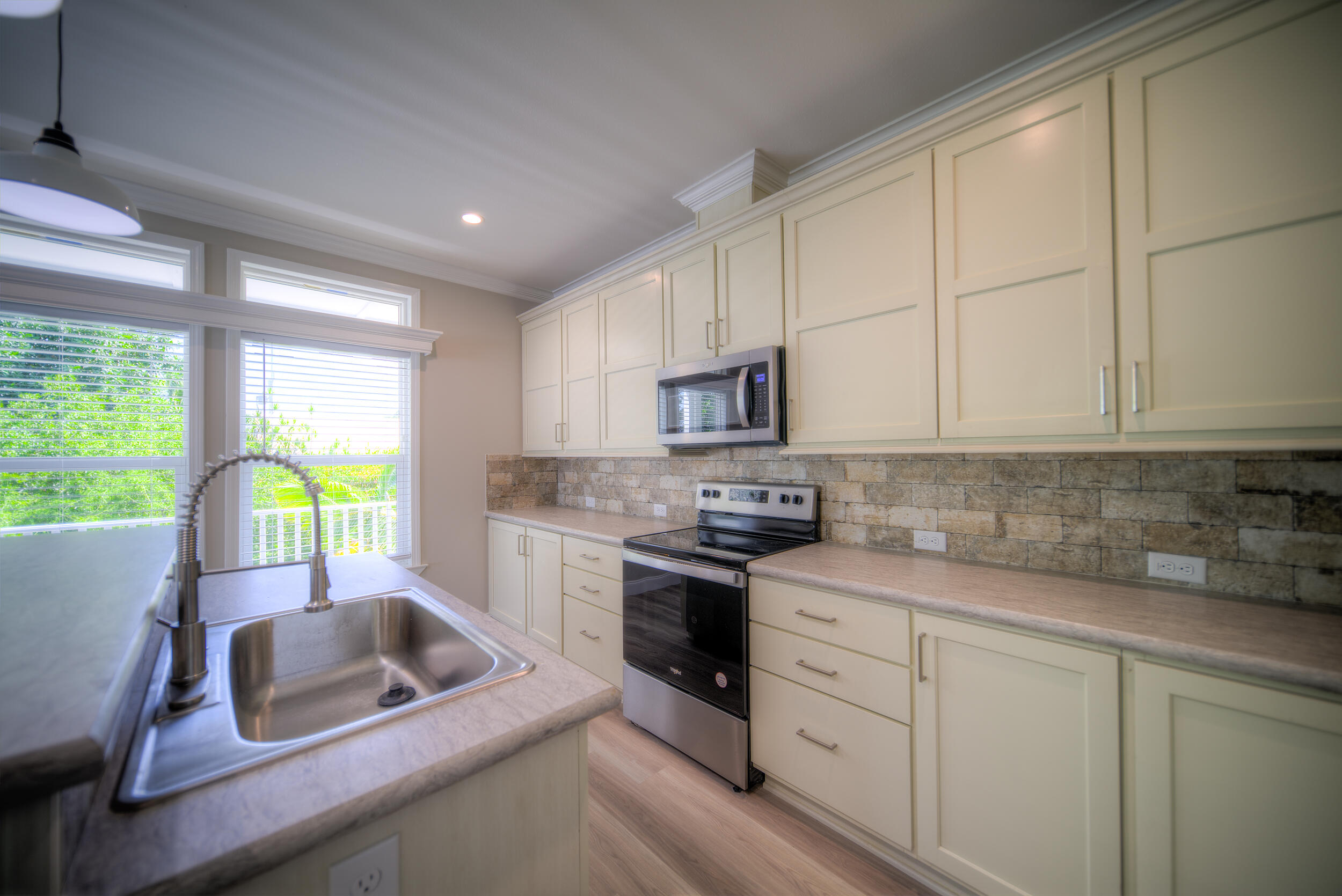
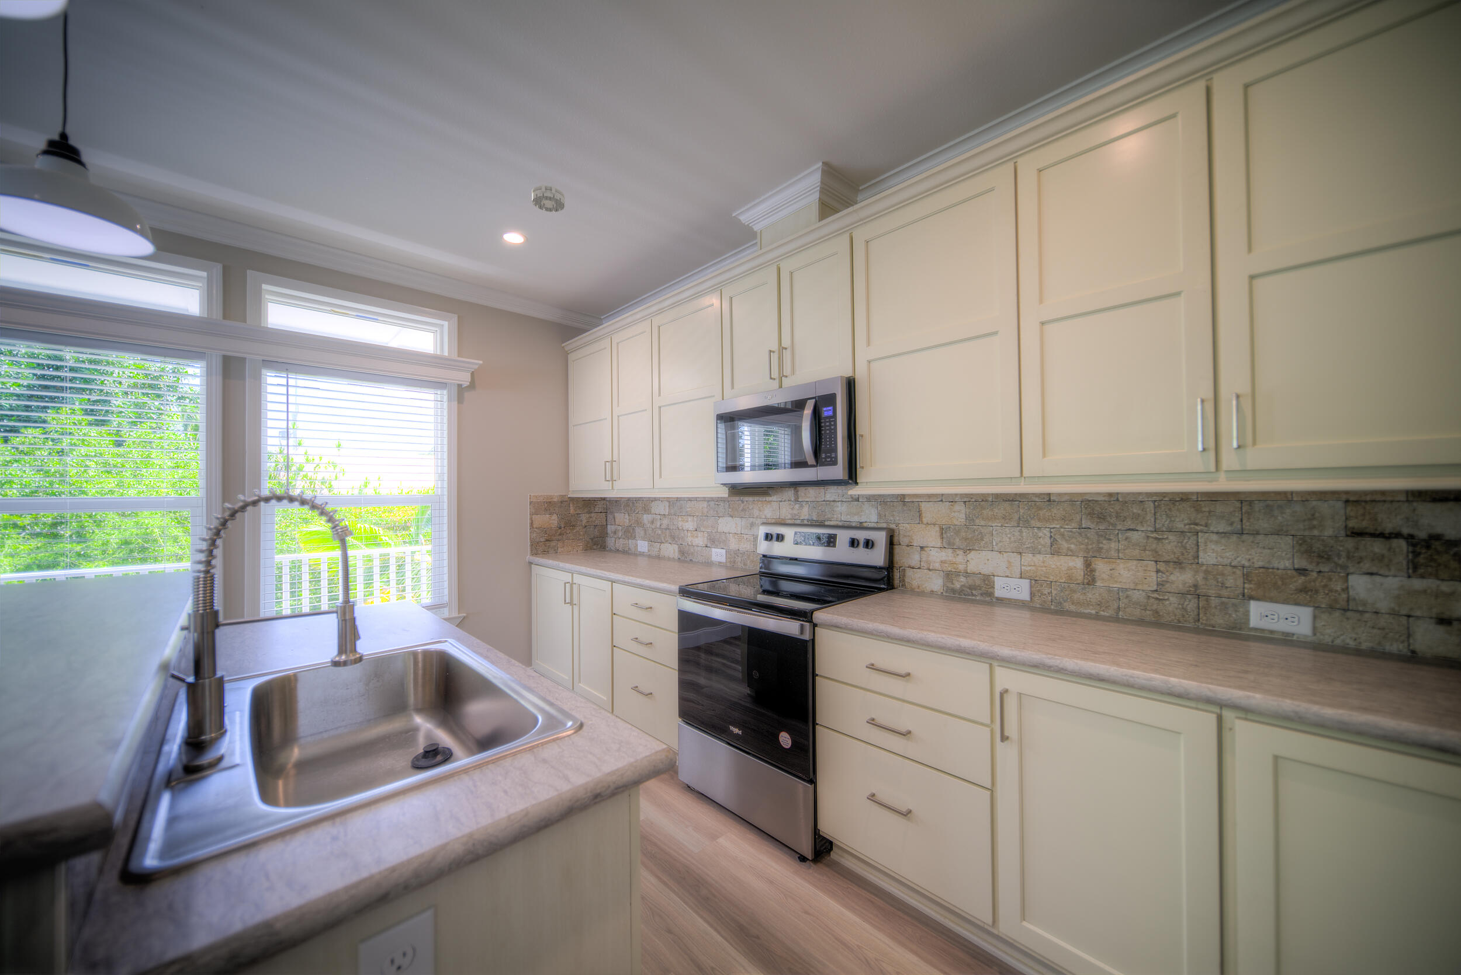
+ smoke detector [531,184,565,212]
